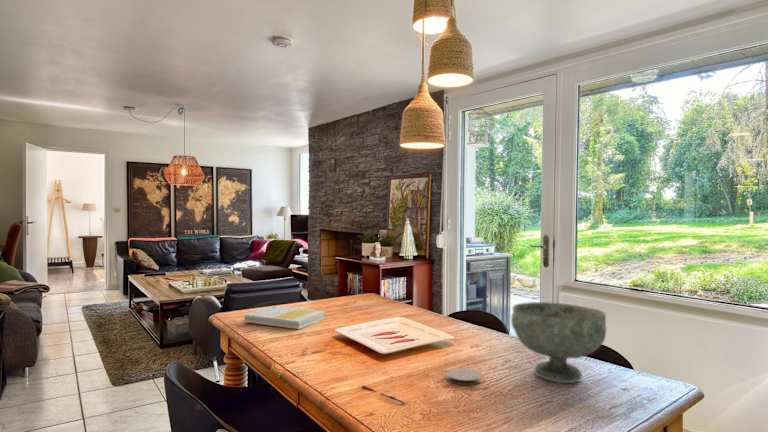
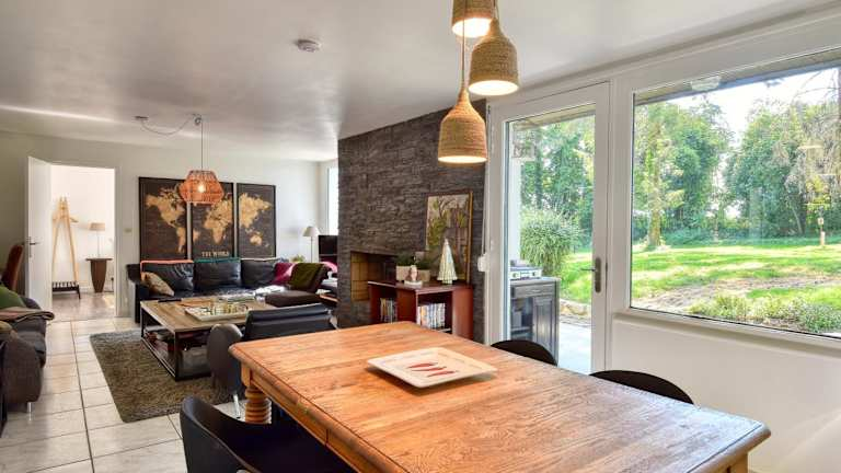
- coaster [445,367,482,386]
- decorative bowl [510,301,607,384]
- book [244,305,327,330]
- pen [361,384,407,405]
